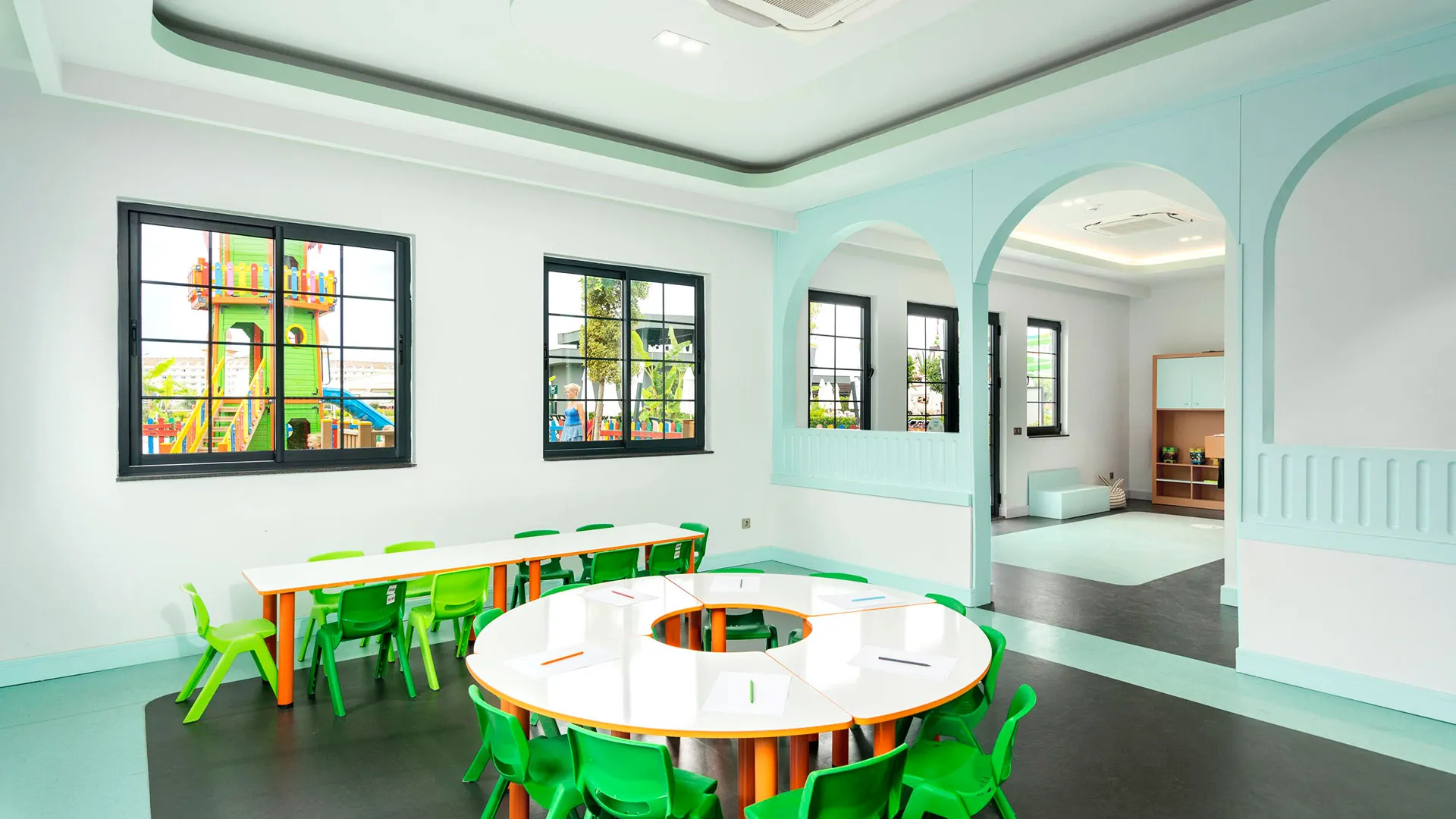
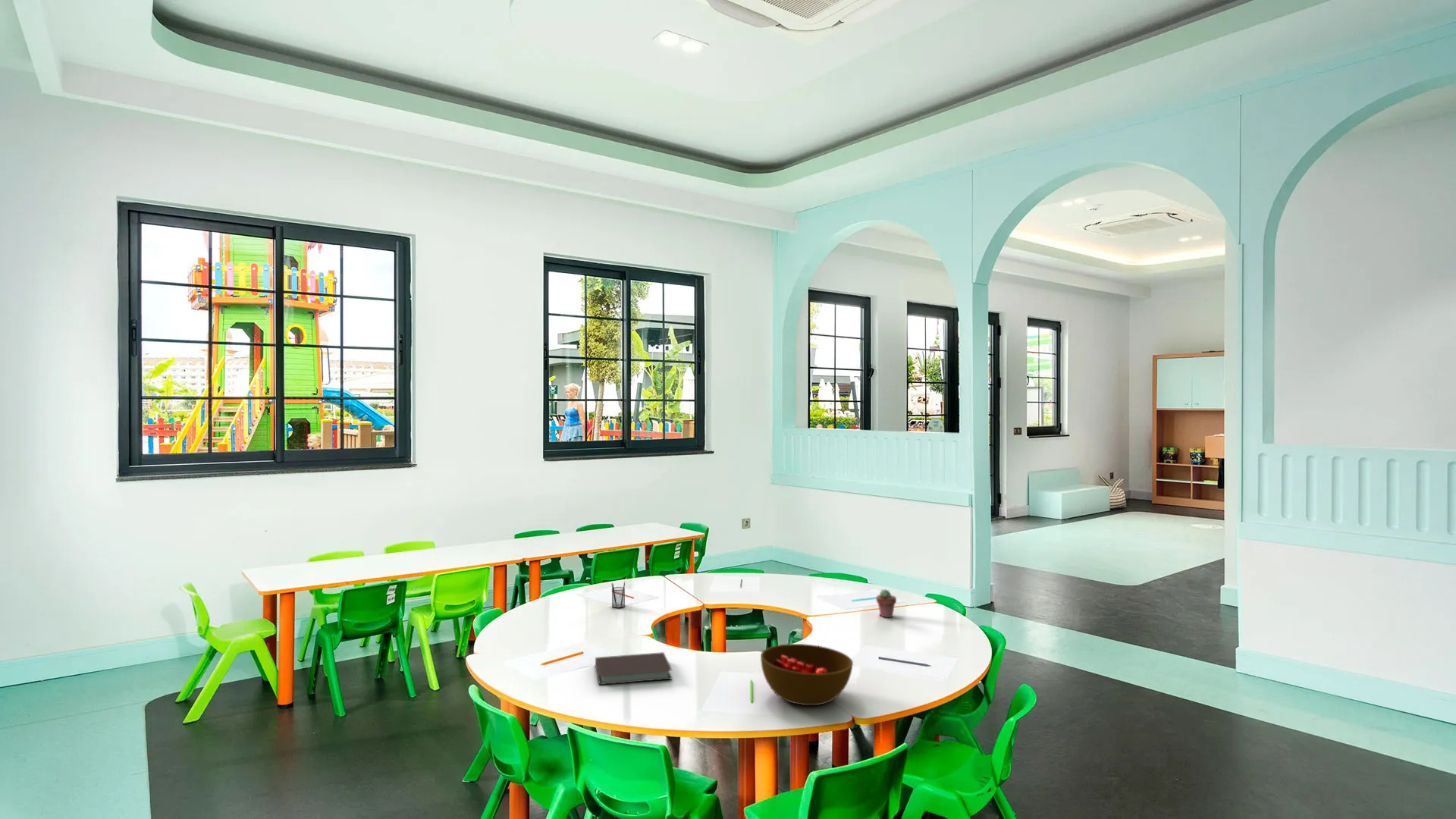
+ potted succulent [875,588,897,618]
+ notebook [595,651,673,686]
+ pencil holder [611,581,626,609]
+ bowl [760,643,854,706]
